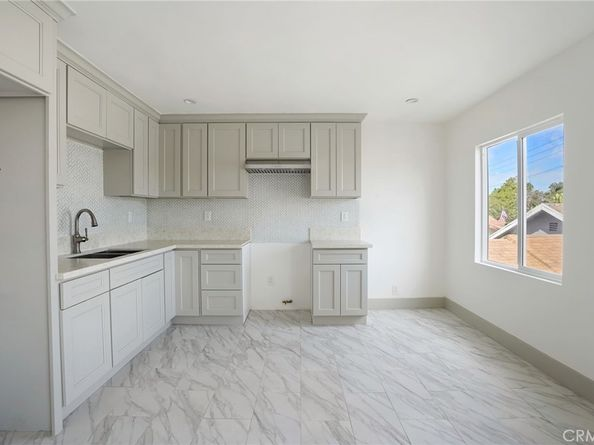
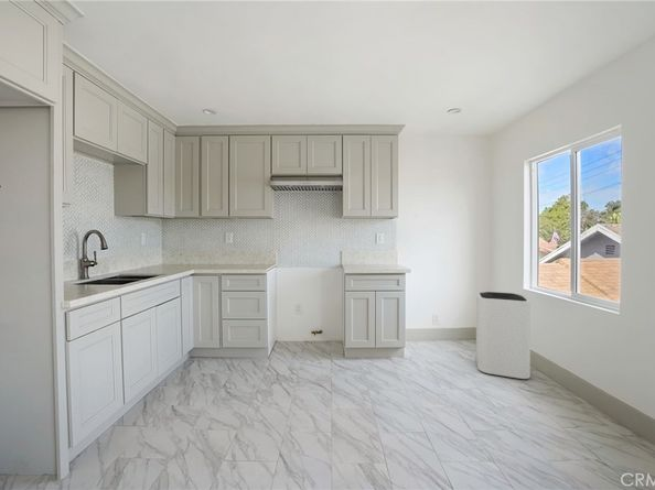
+ trash can [475,291,531,380]
